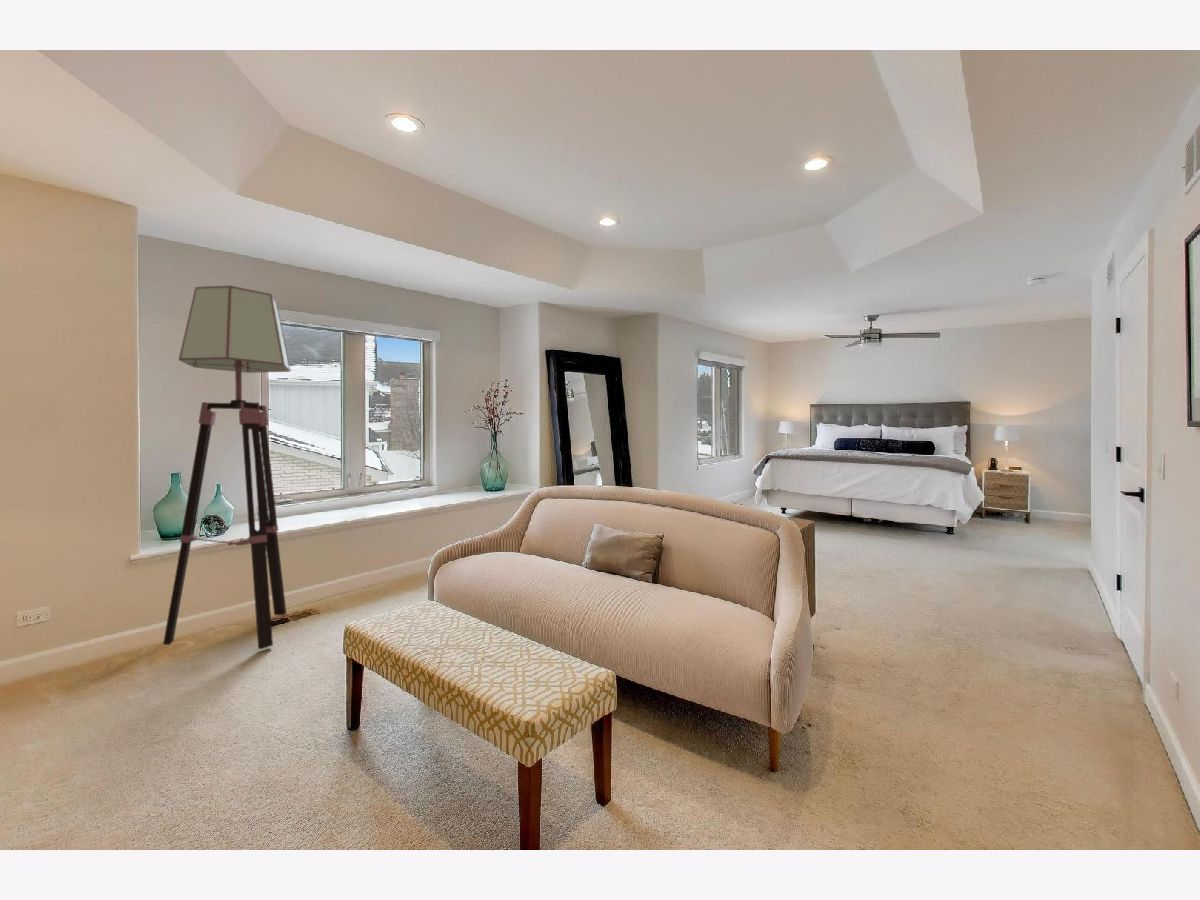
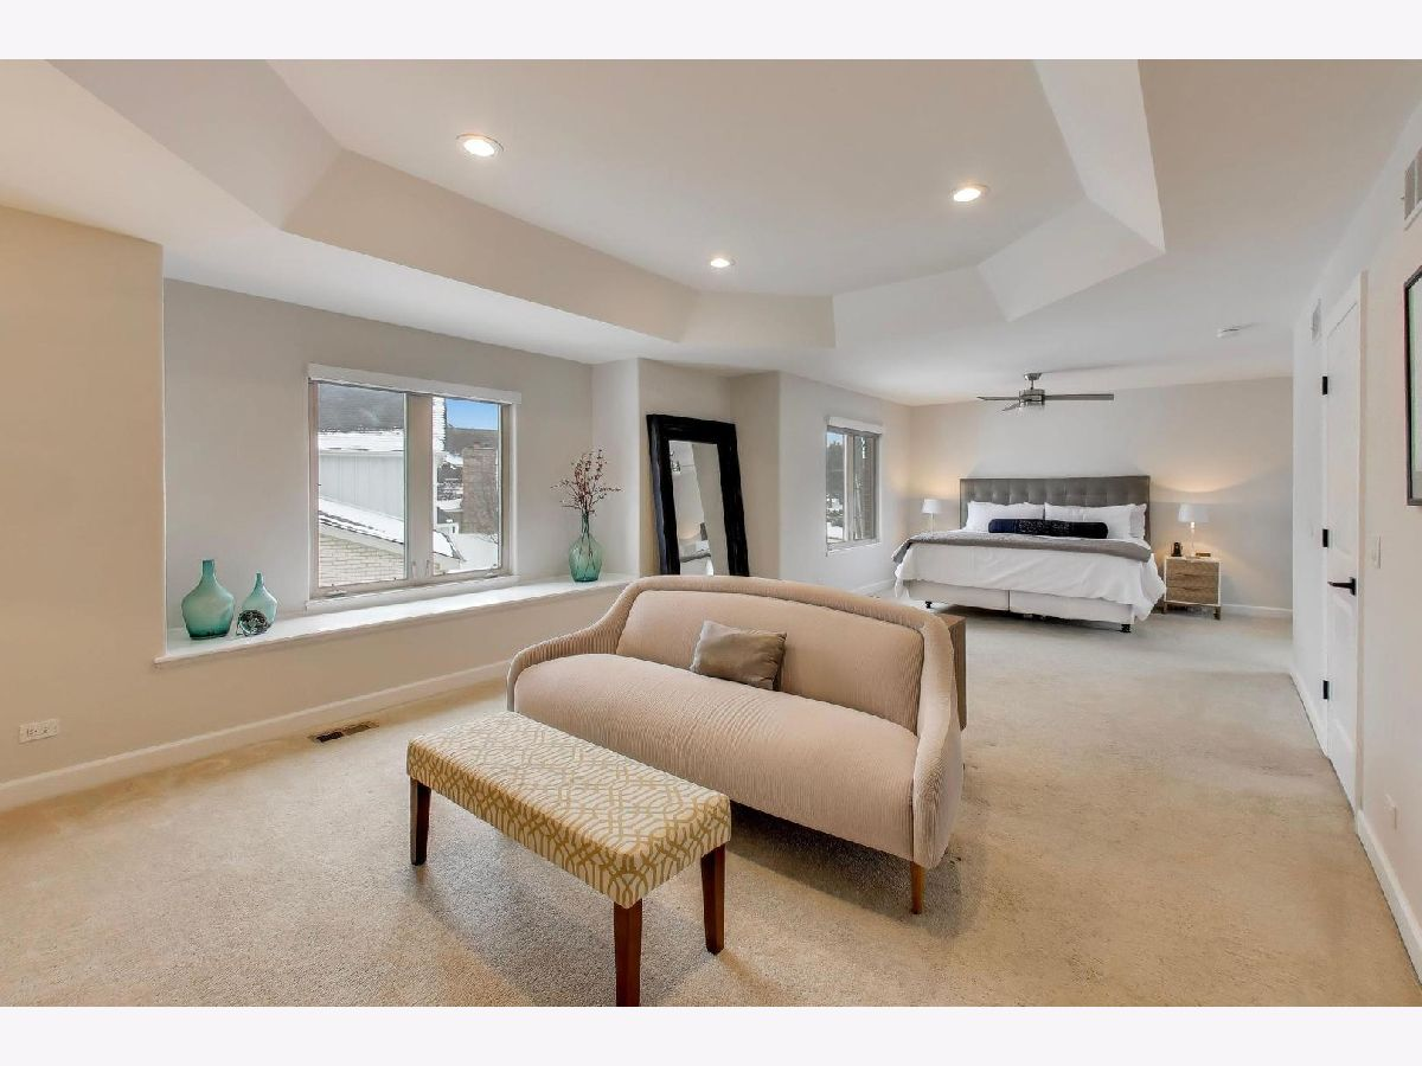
- floor lamp [162,285,291,650]
